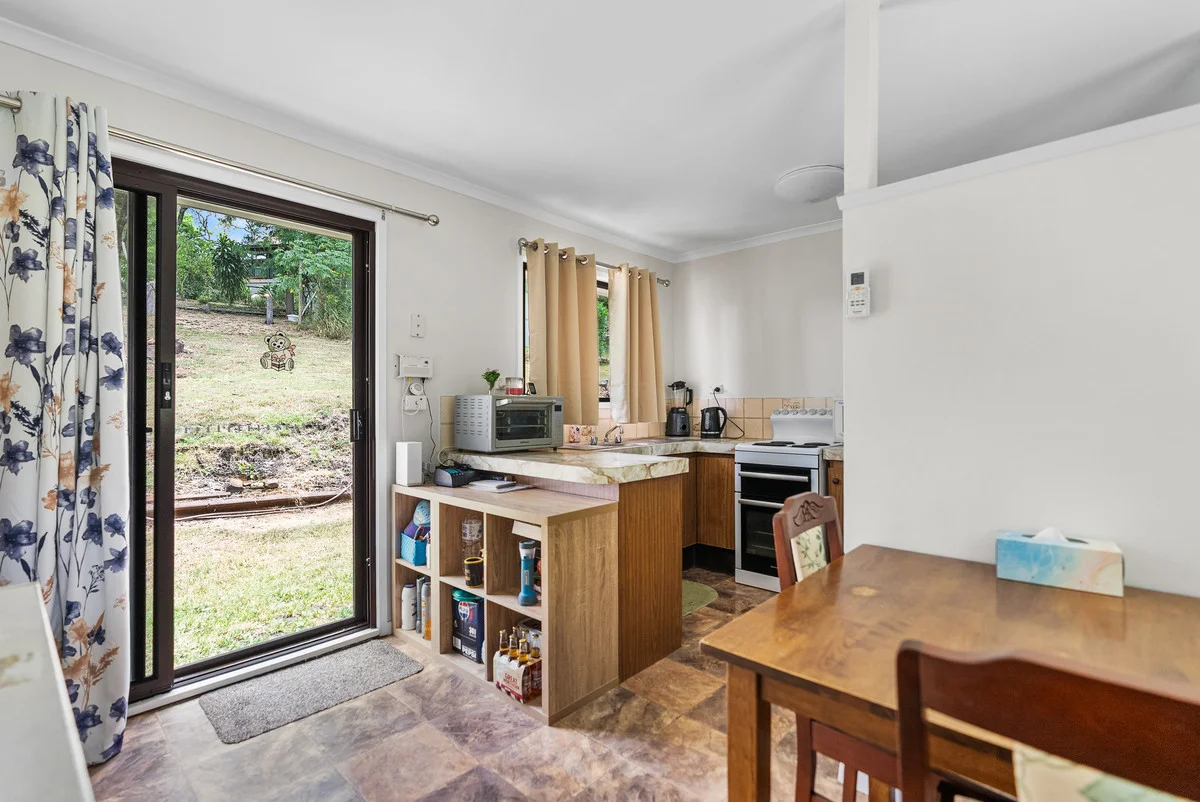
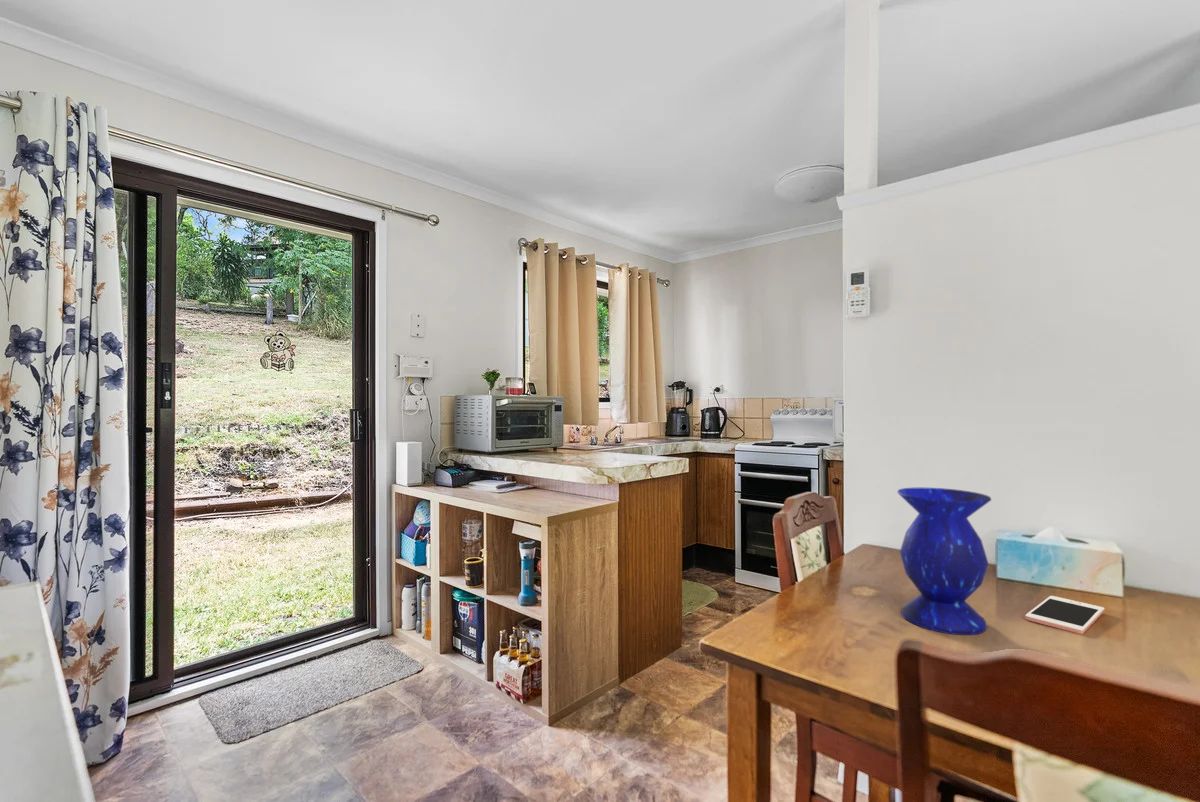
+ cell phone [1024,595,1105,635]
+ vase [896,487,992,636]
